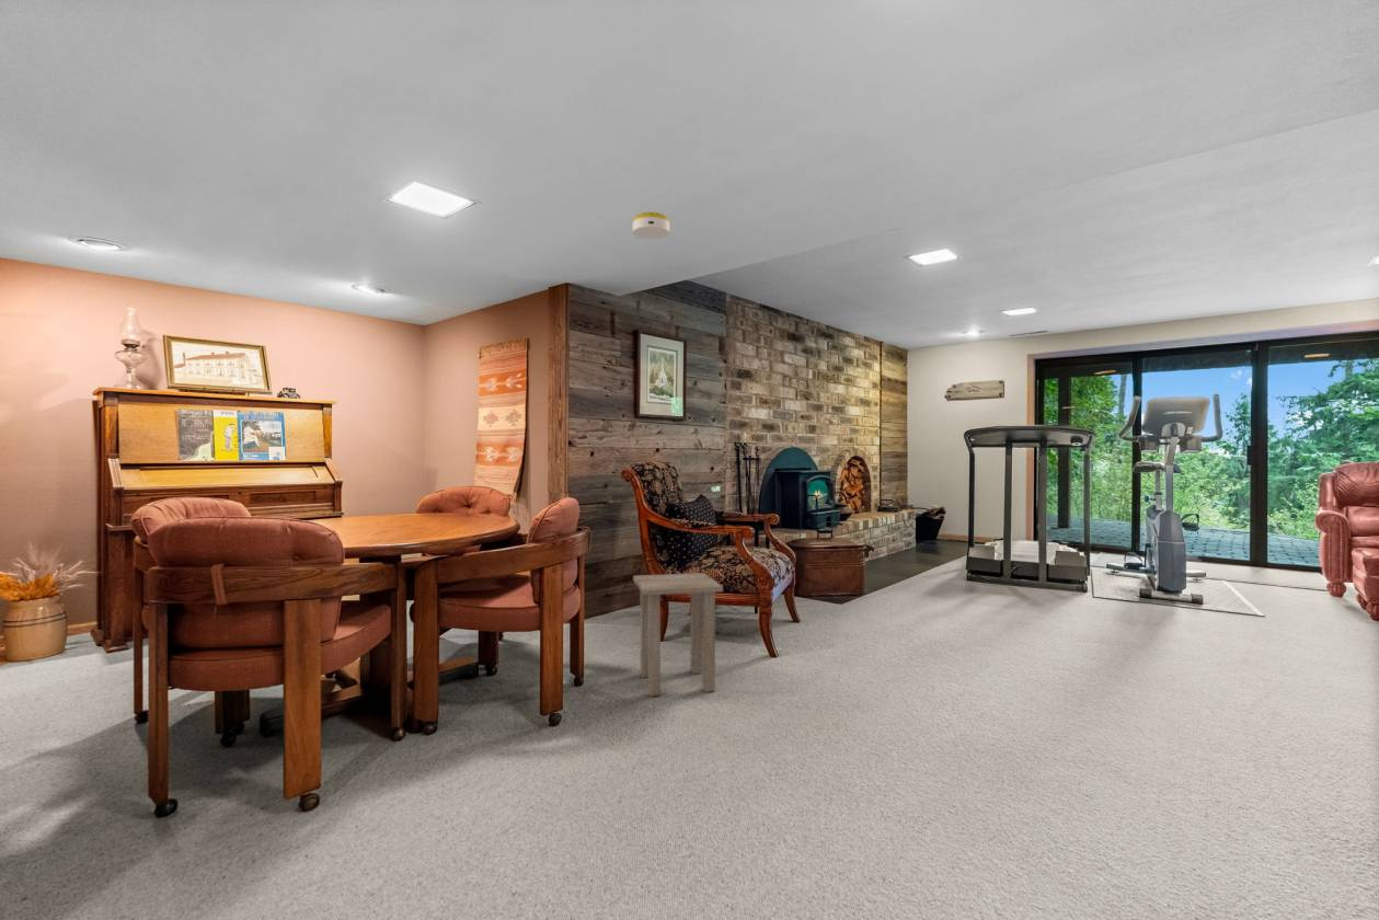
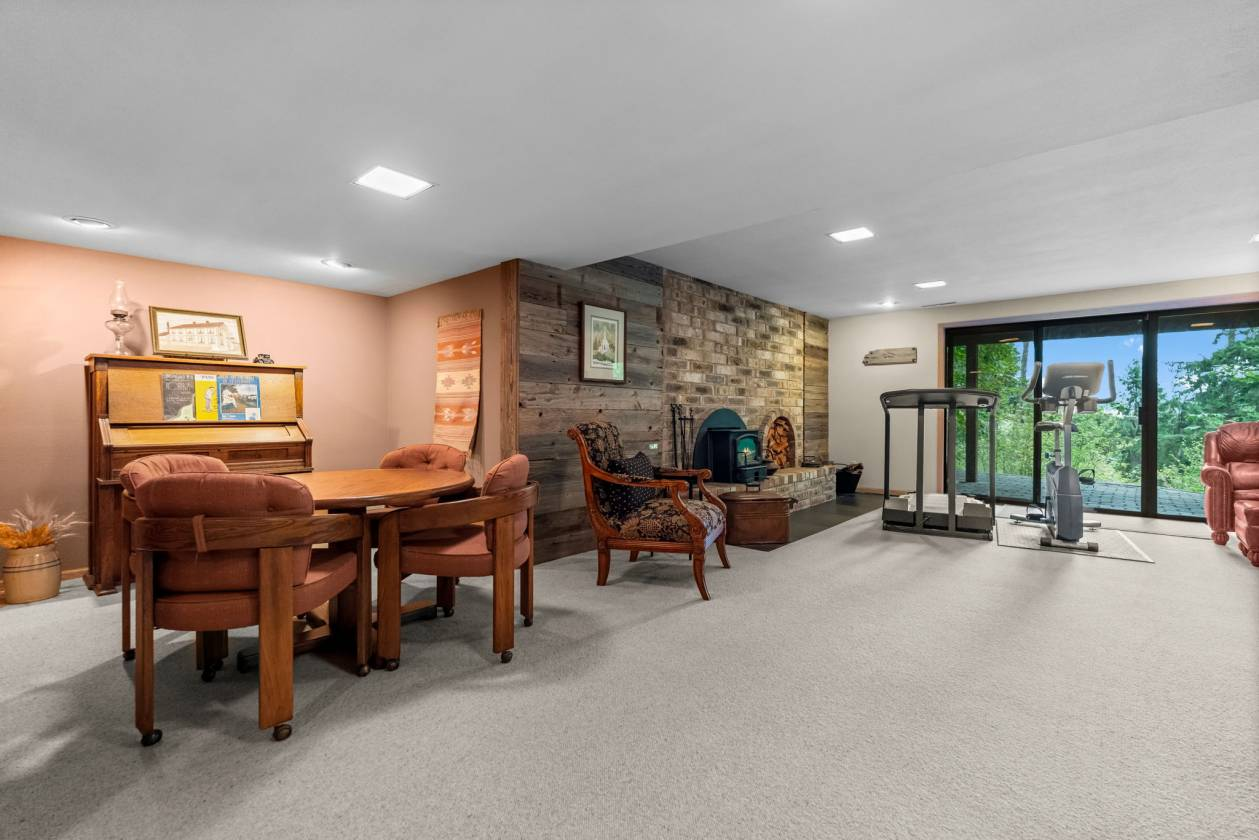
- side table [632,572,724,698]
- smoke detector [632,211,670,241]
